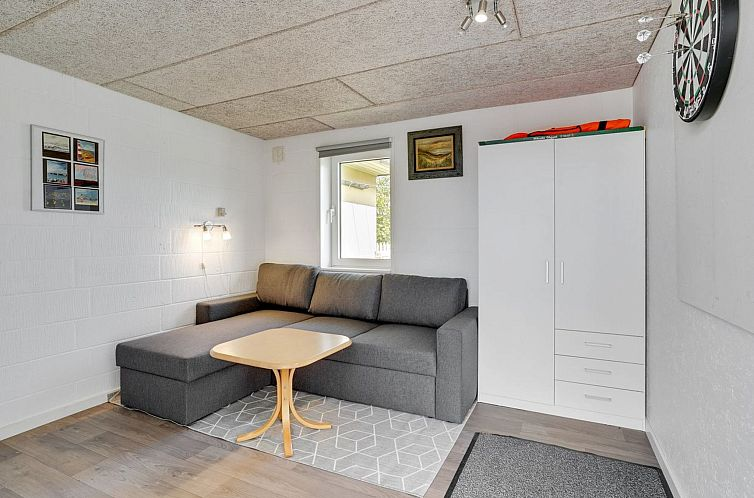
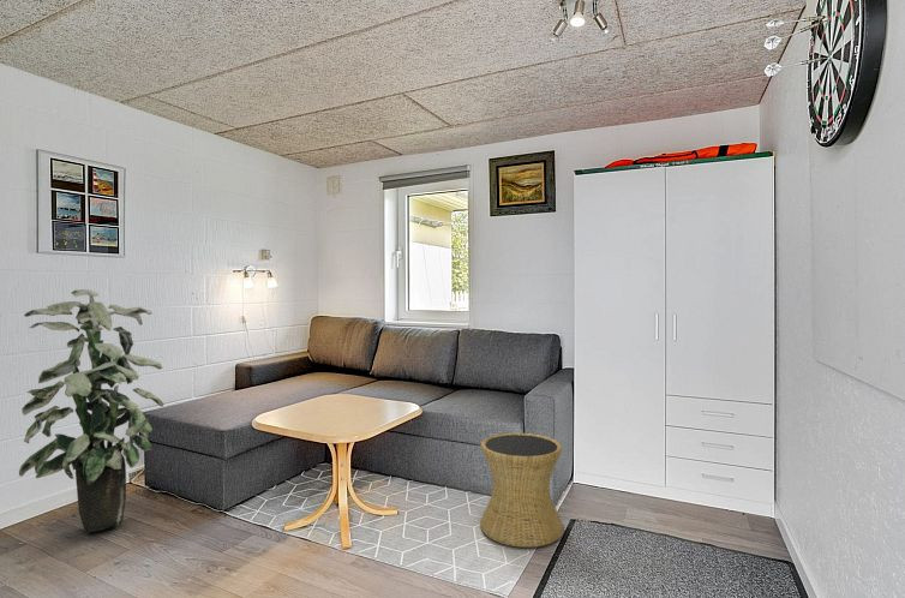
+ indoor plant [18,288,164,534]
+ side table [479,432,565,549]
